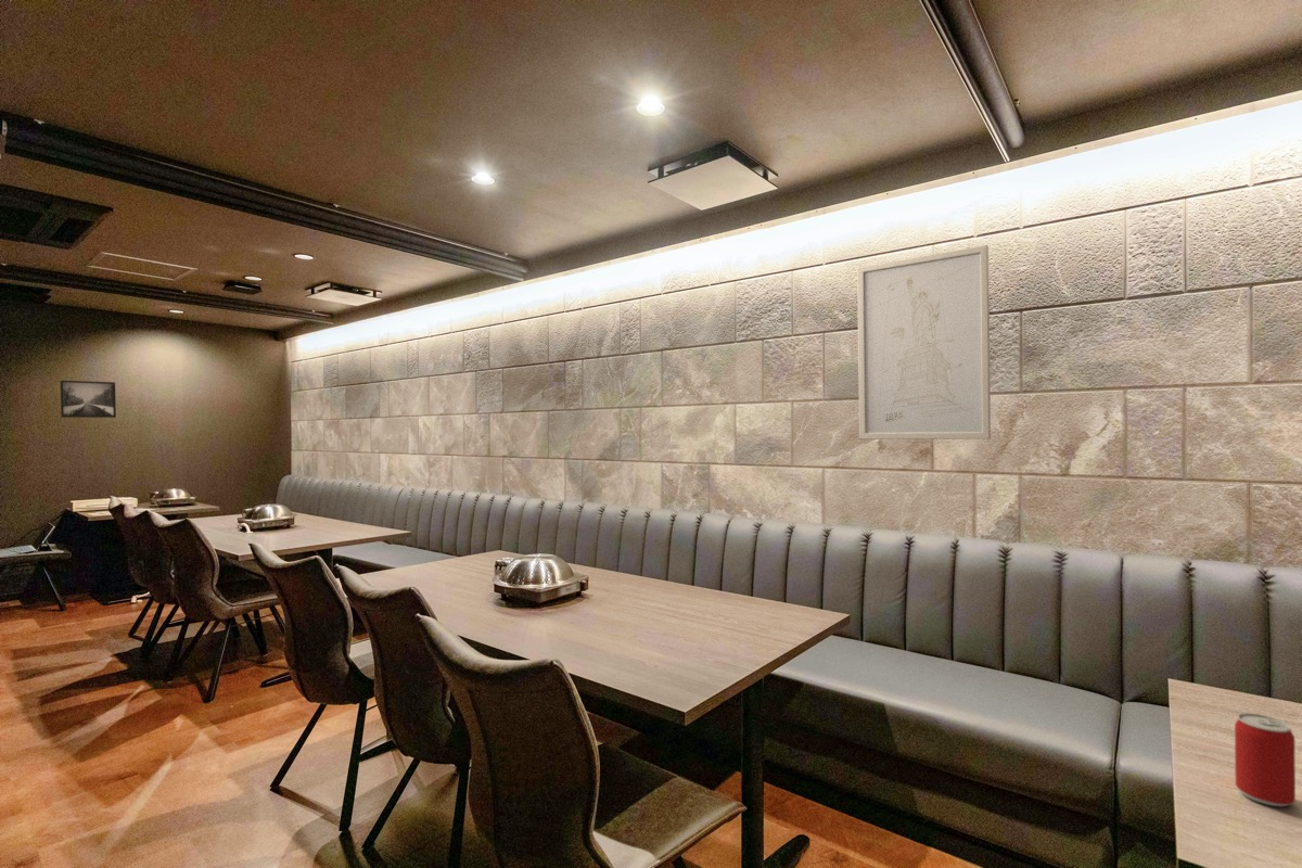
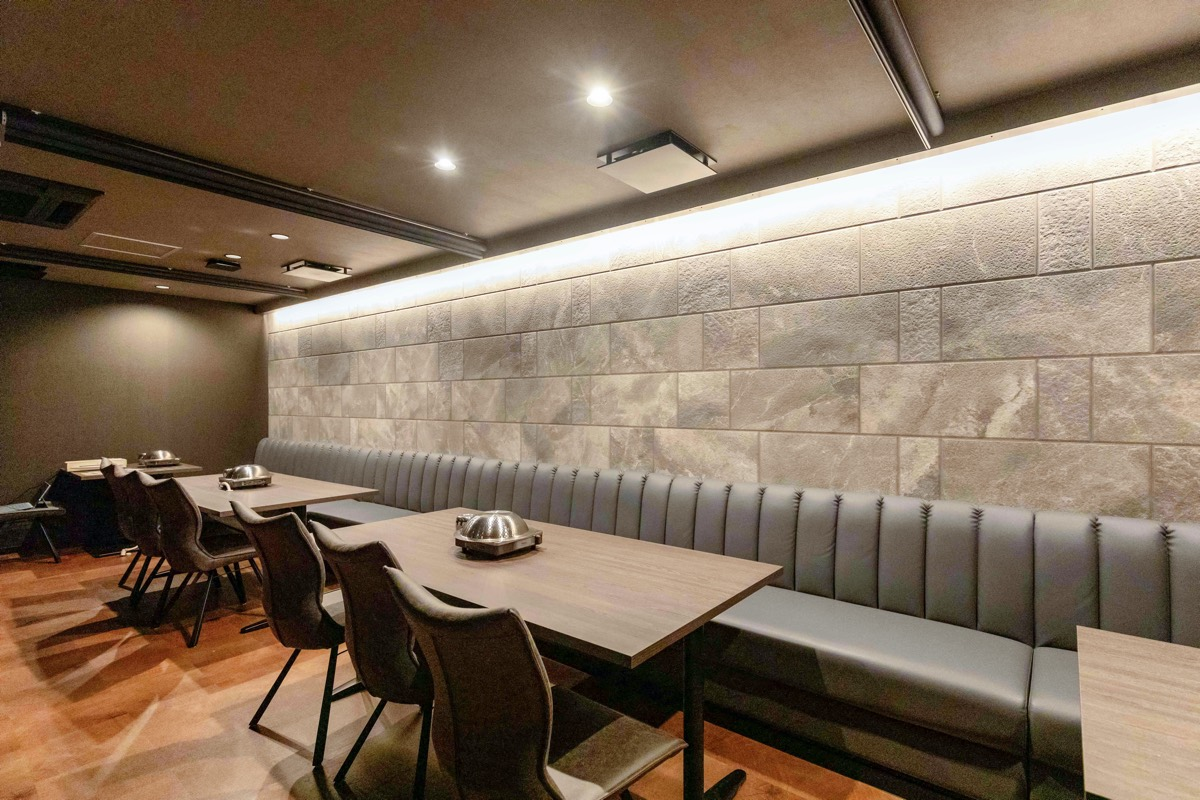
- wall art [856,244,992,441]
- beer can [1234,713,1297,807]
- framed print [60,380,117,419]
